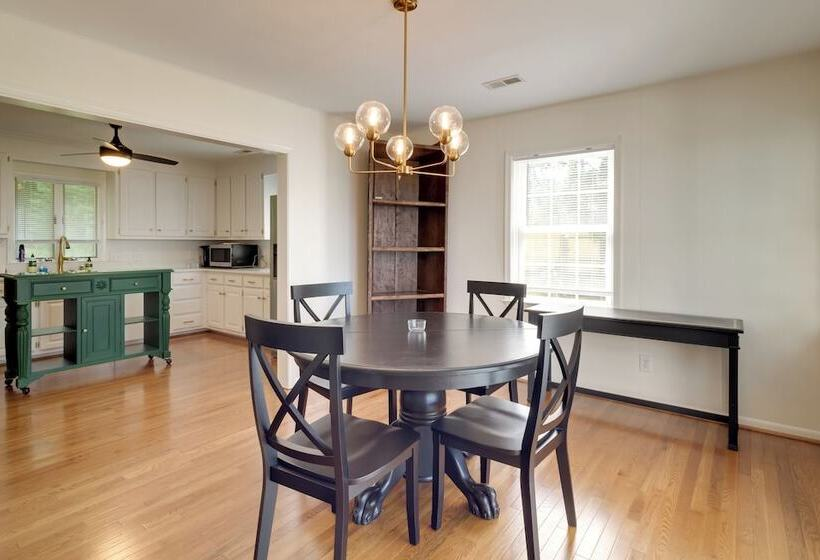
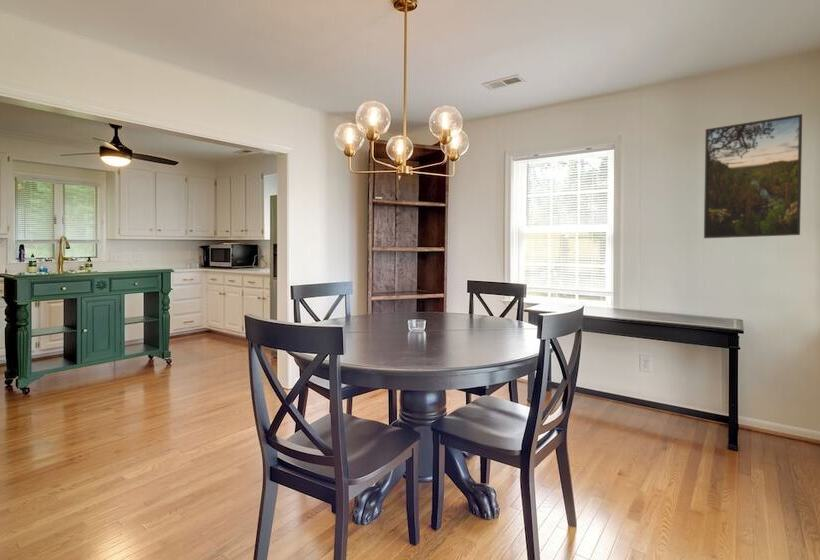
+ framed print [703,113,803,239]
